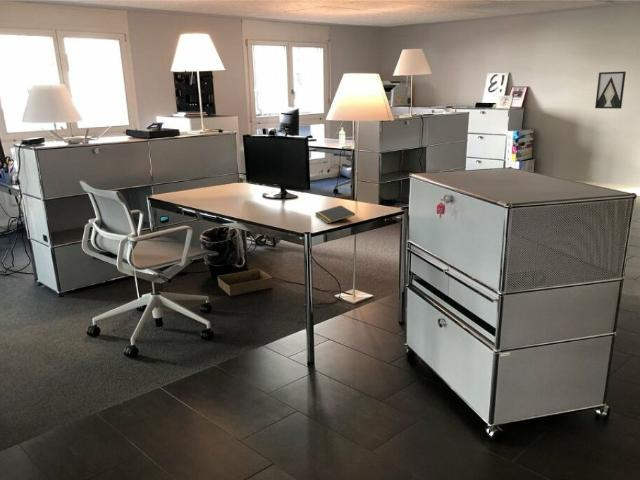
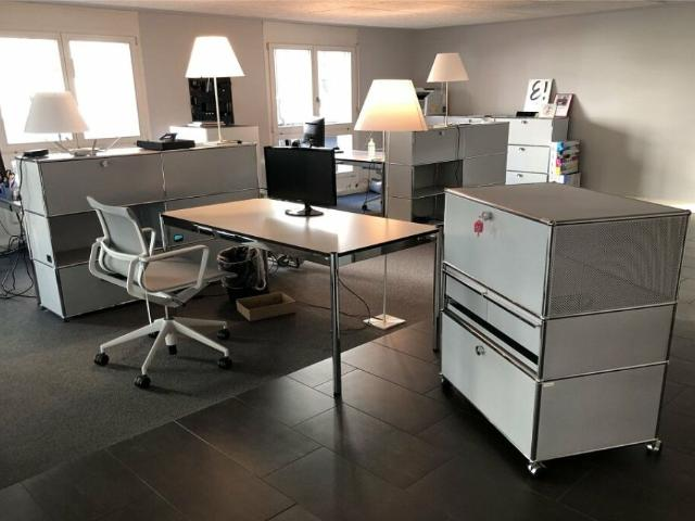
- notepad [314,204,356,225]
- wall art [594,71,627,110]
